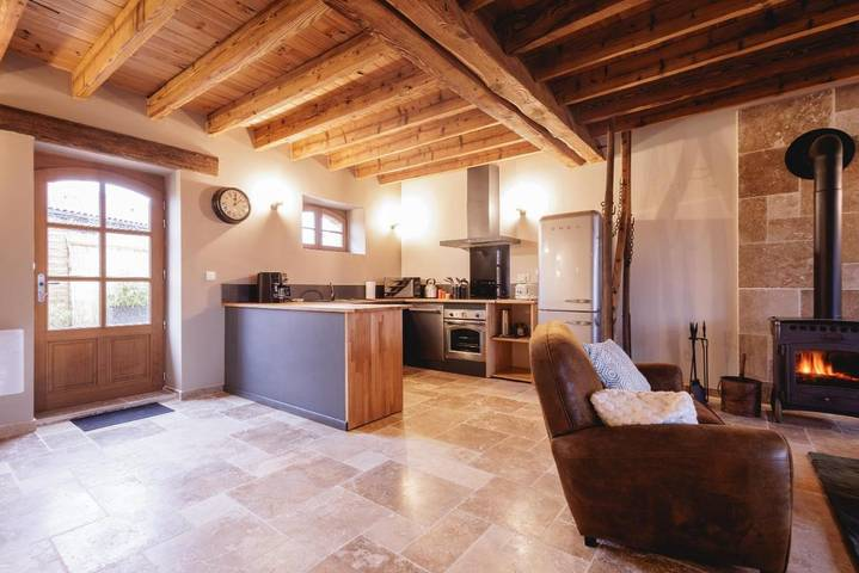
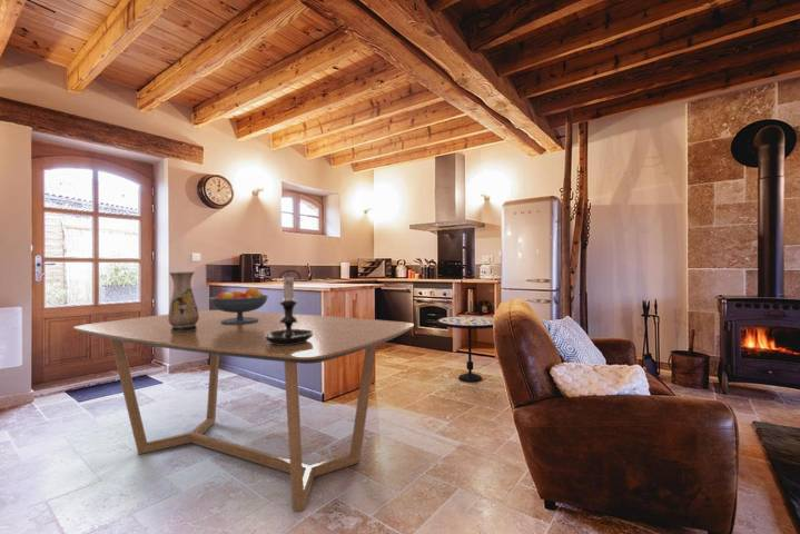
+ side table [435,315,494,384]
+ vase [168,270,199,333]
+ fruit bowl [209,286,269,324]
+ candle holder [264,273,313,345]
+ dining table [72,309,415,513]
